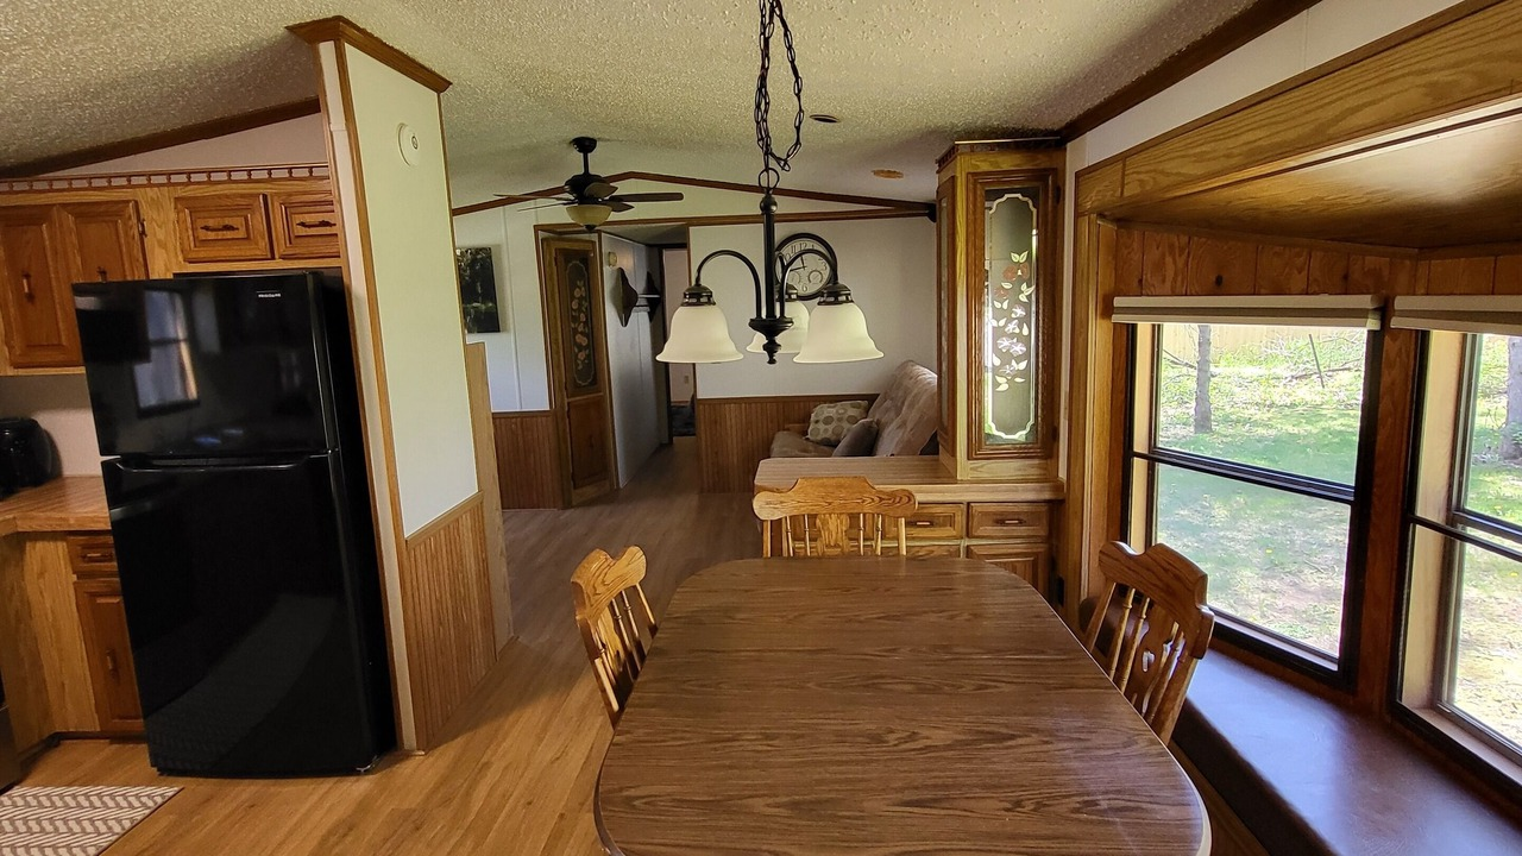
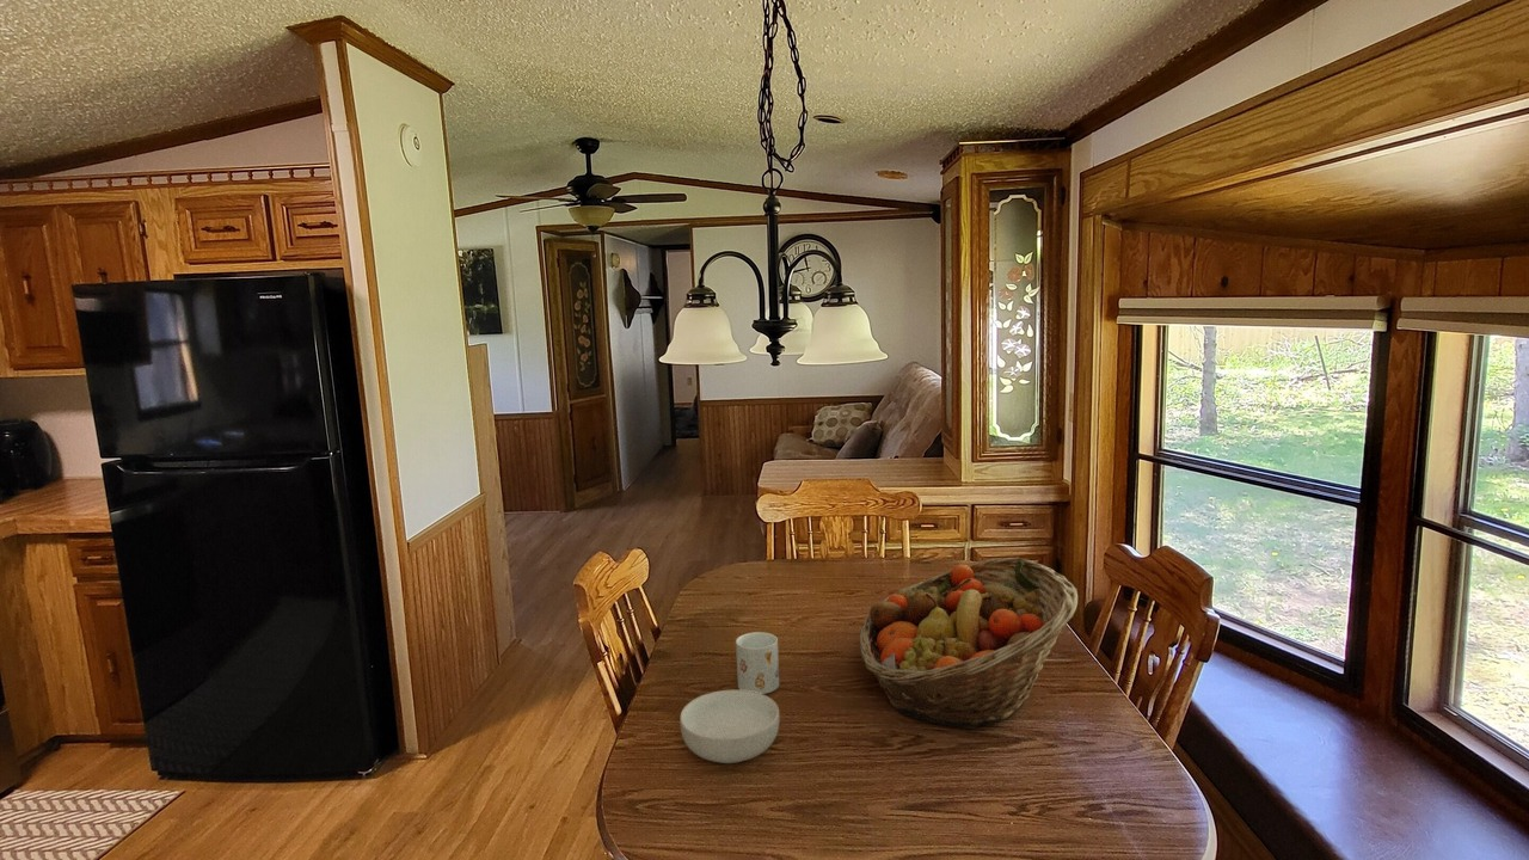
+ fruit basket [859,557,1079,731]
+ mug [735,631,780,695]
+ cereal bowl [678,689,780,764]
